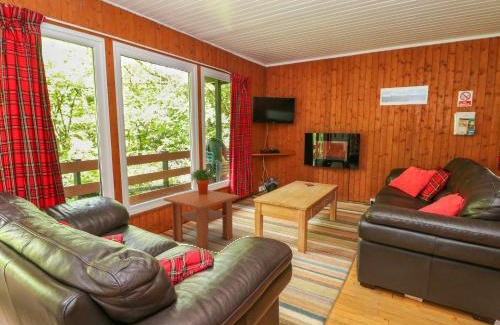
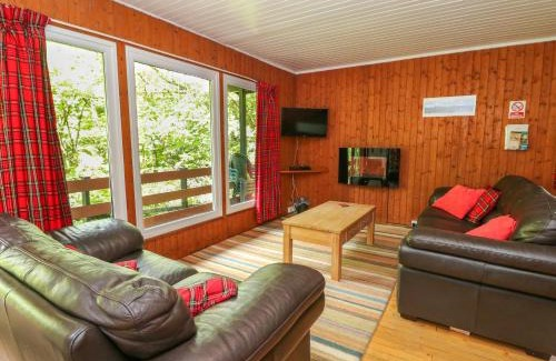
- potted plant [189,168,218,194]
- coffee table [163,189,240,251]
